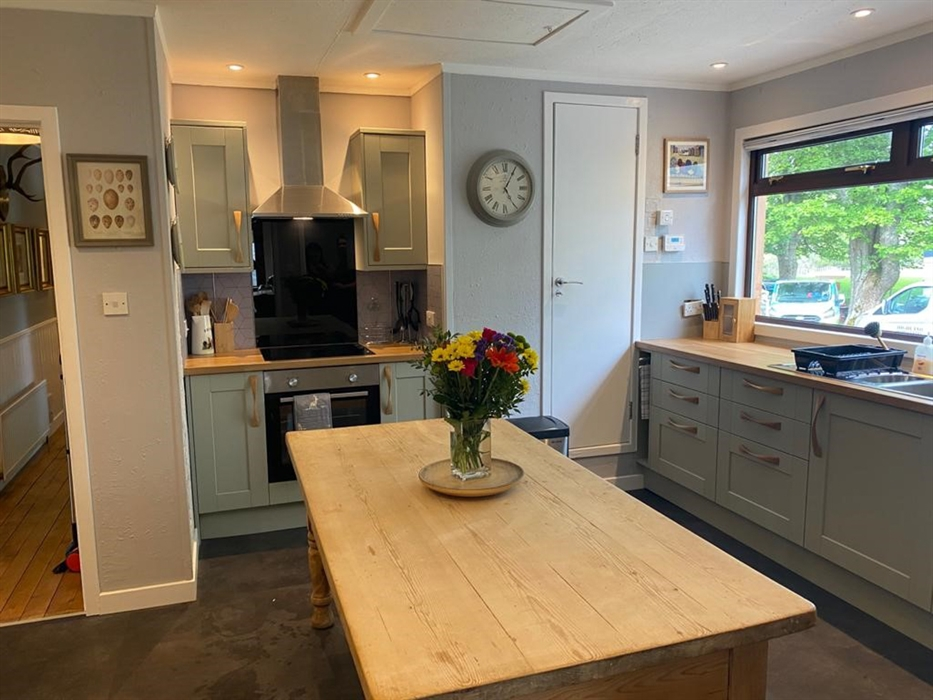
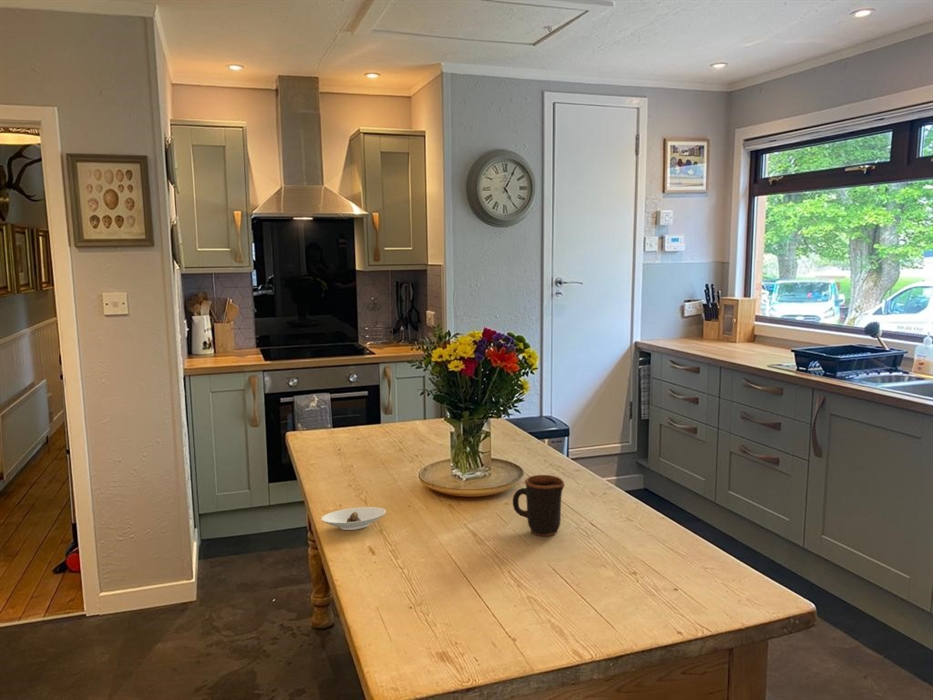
+ mug [512,474,566,537]
+ saucer [320,506,387,531]
